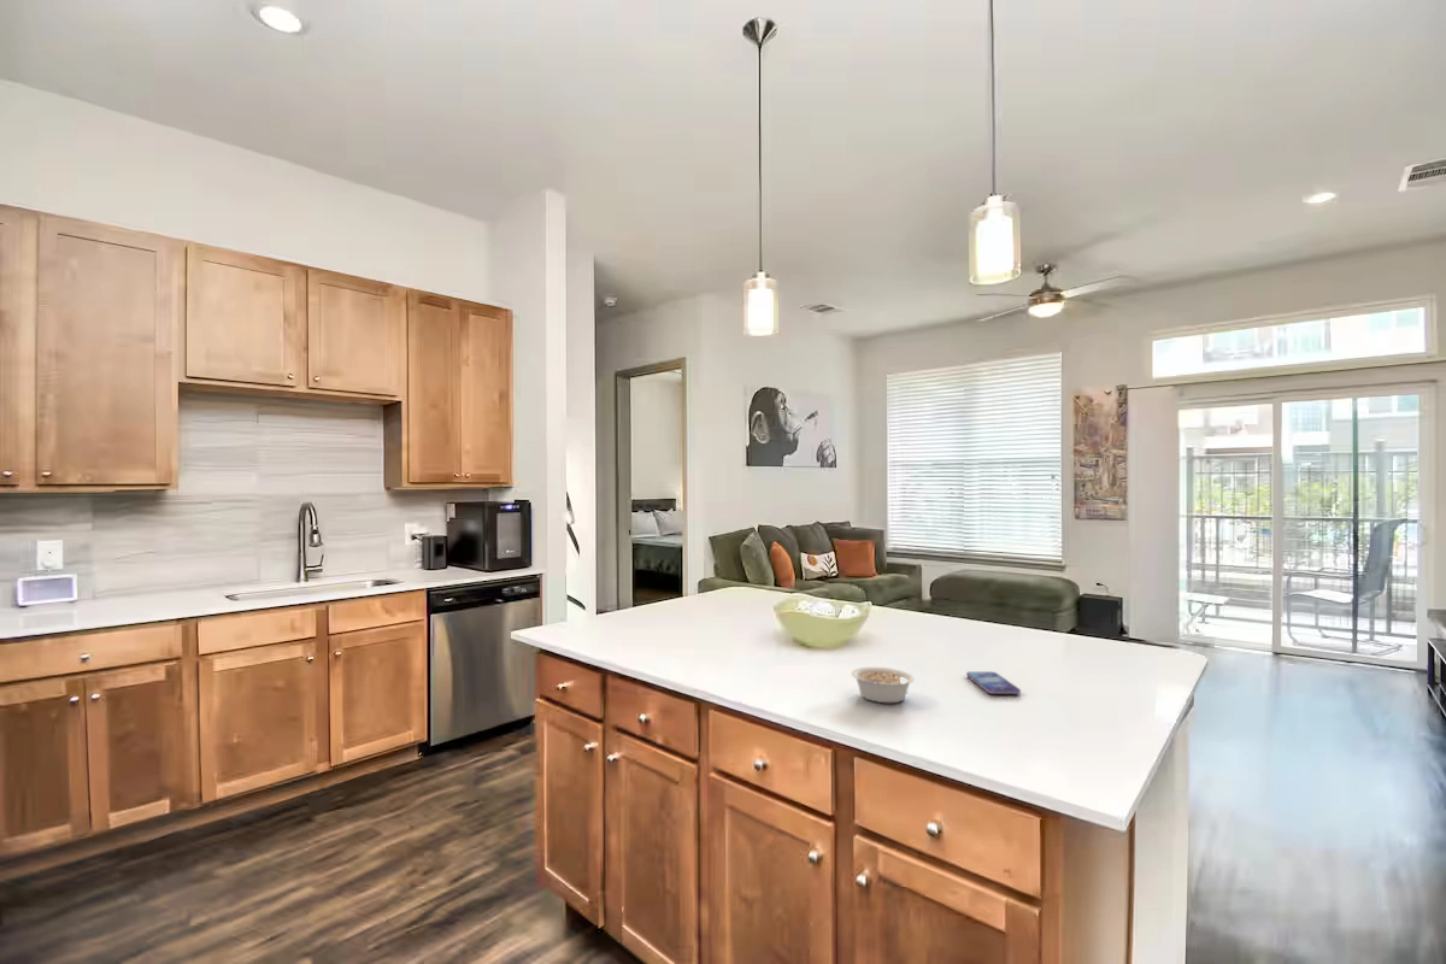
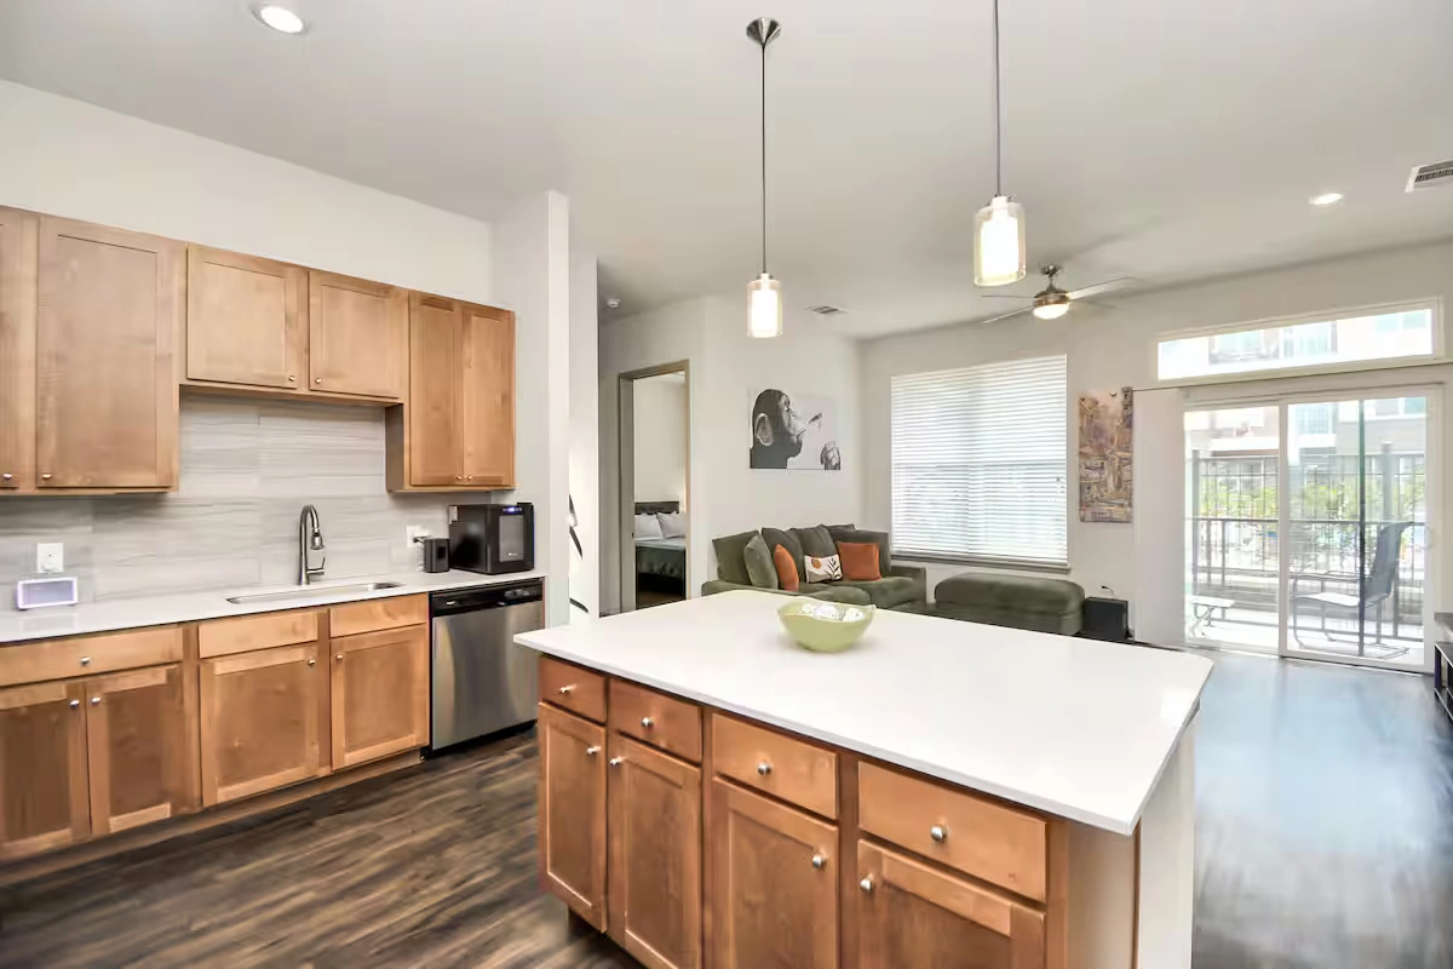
- legume [851,666,916,704]
- smartphone [965,671,1022,695]
